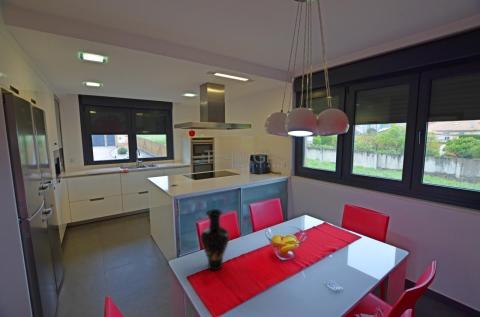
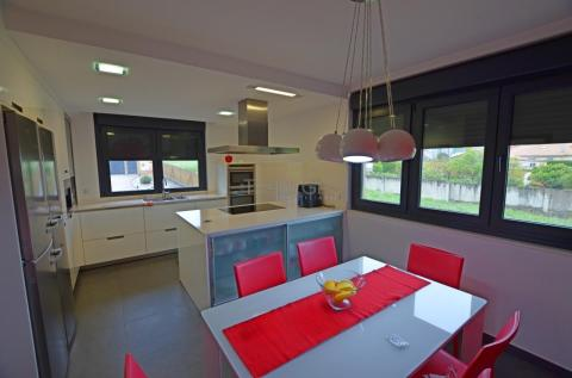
- vase [199,208,230,271]
